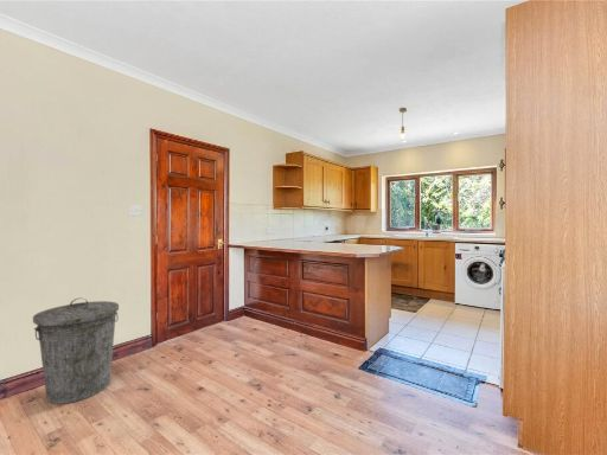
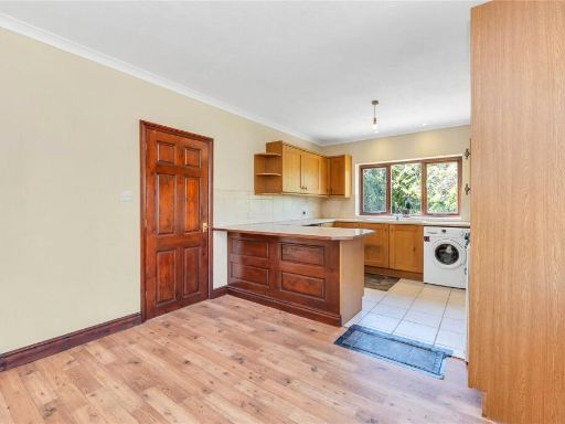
- trash can [32,296,120,405]
